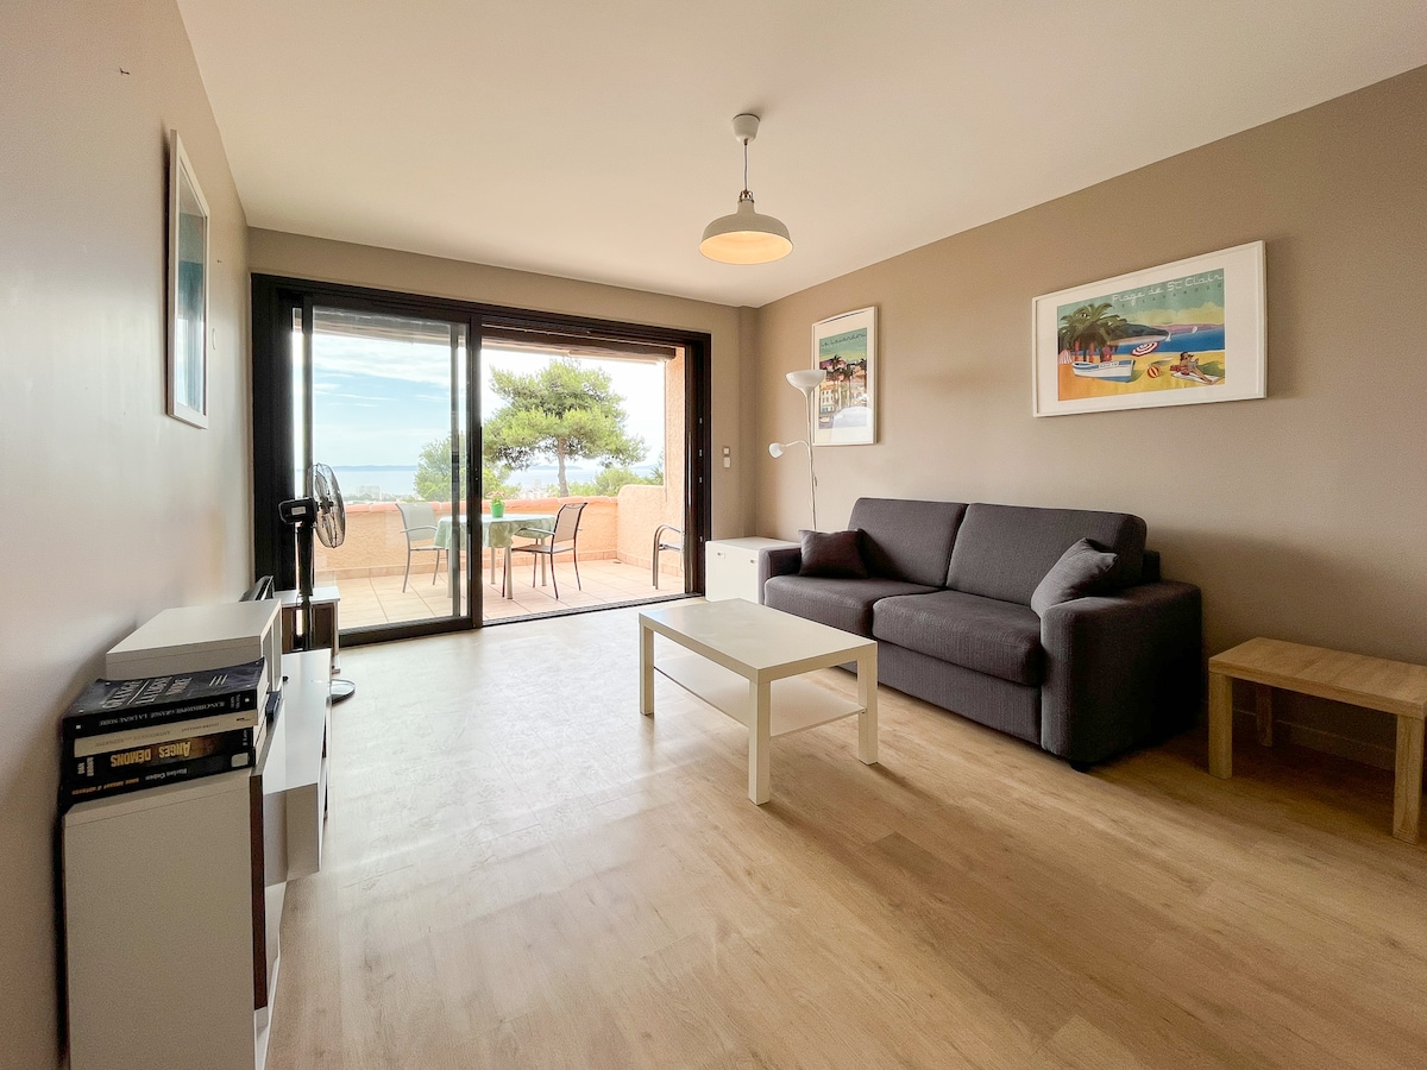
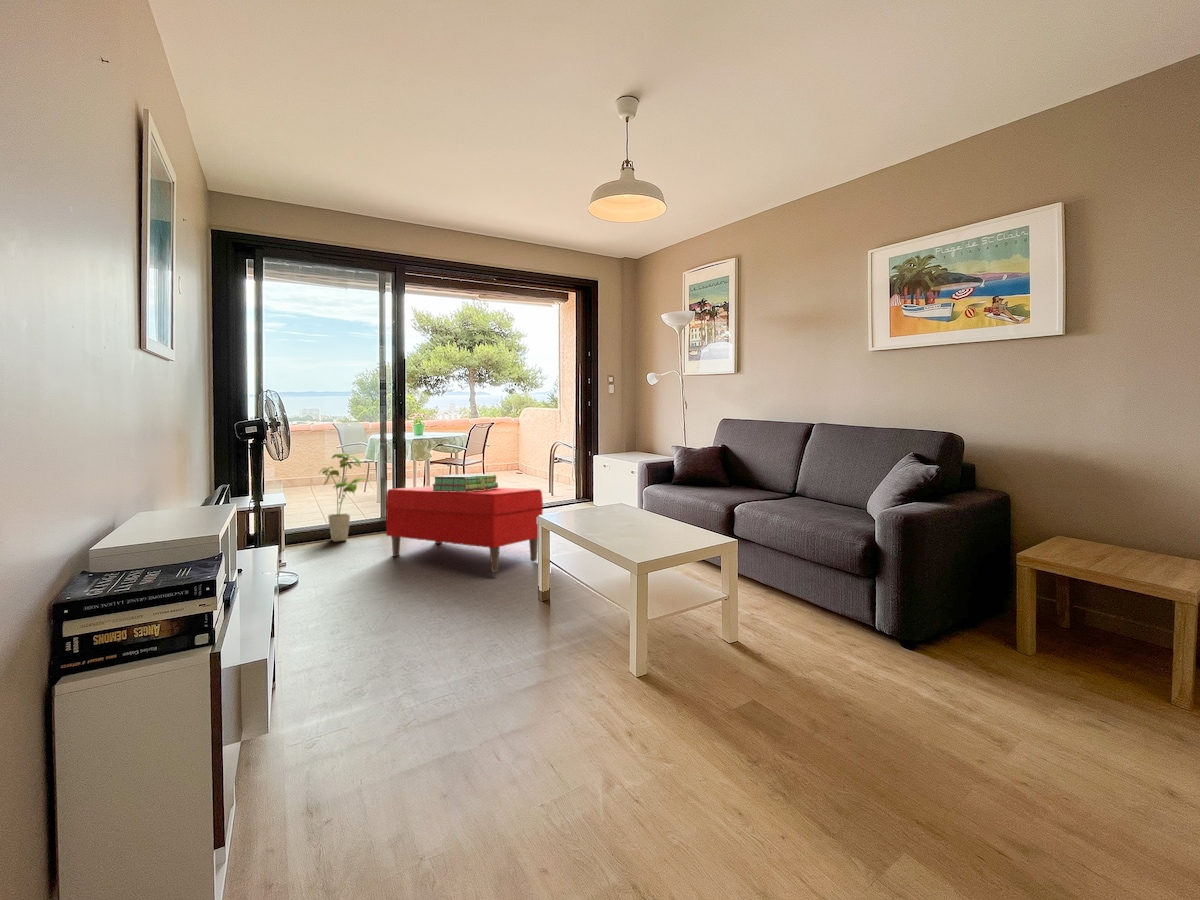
+ house plant [318,452,370,543]
+ stack of books [430,473,499,491]
+ bench [385,485,544,573]
